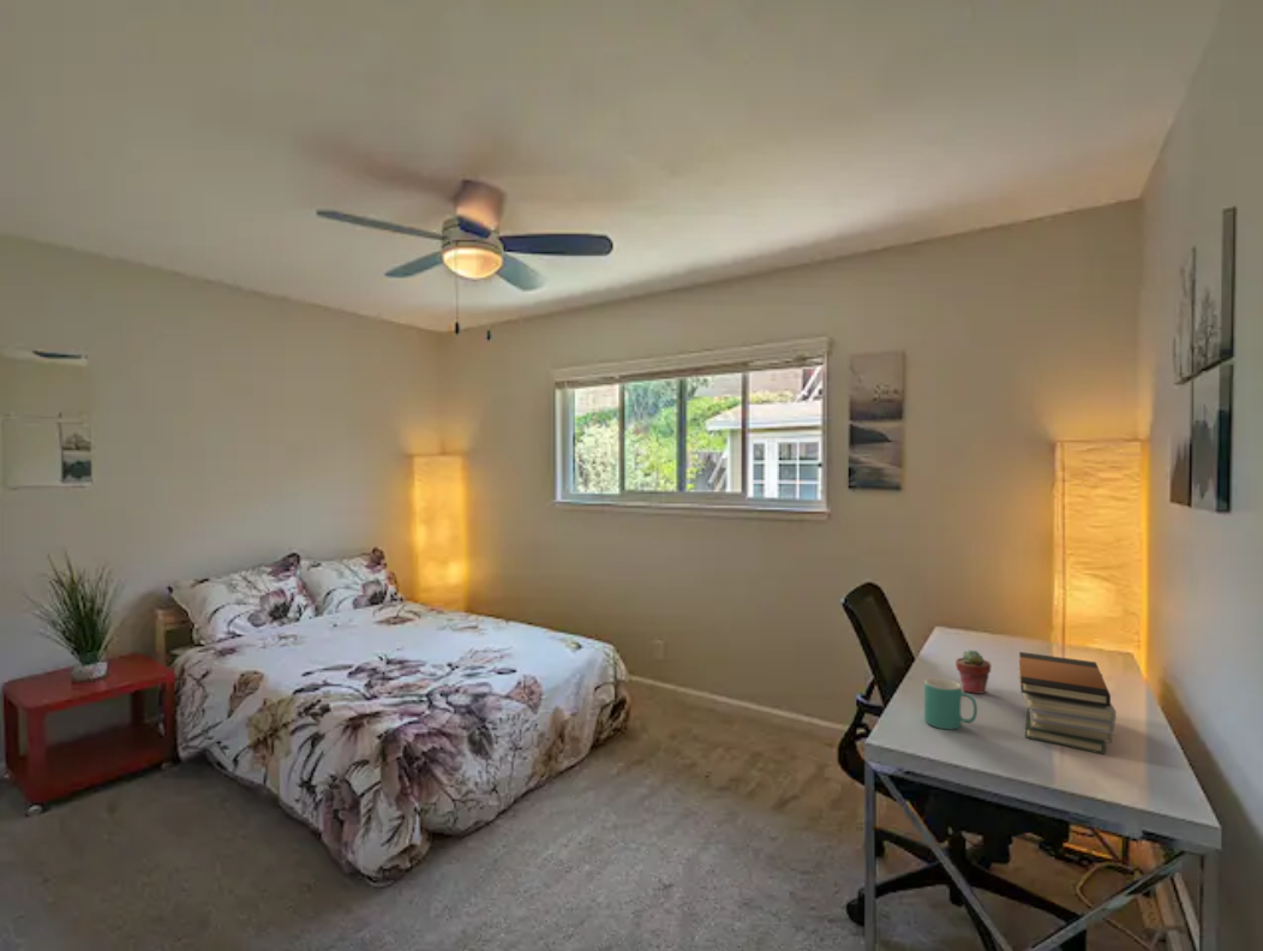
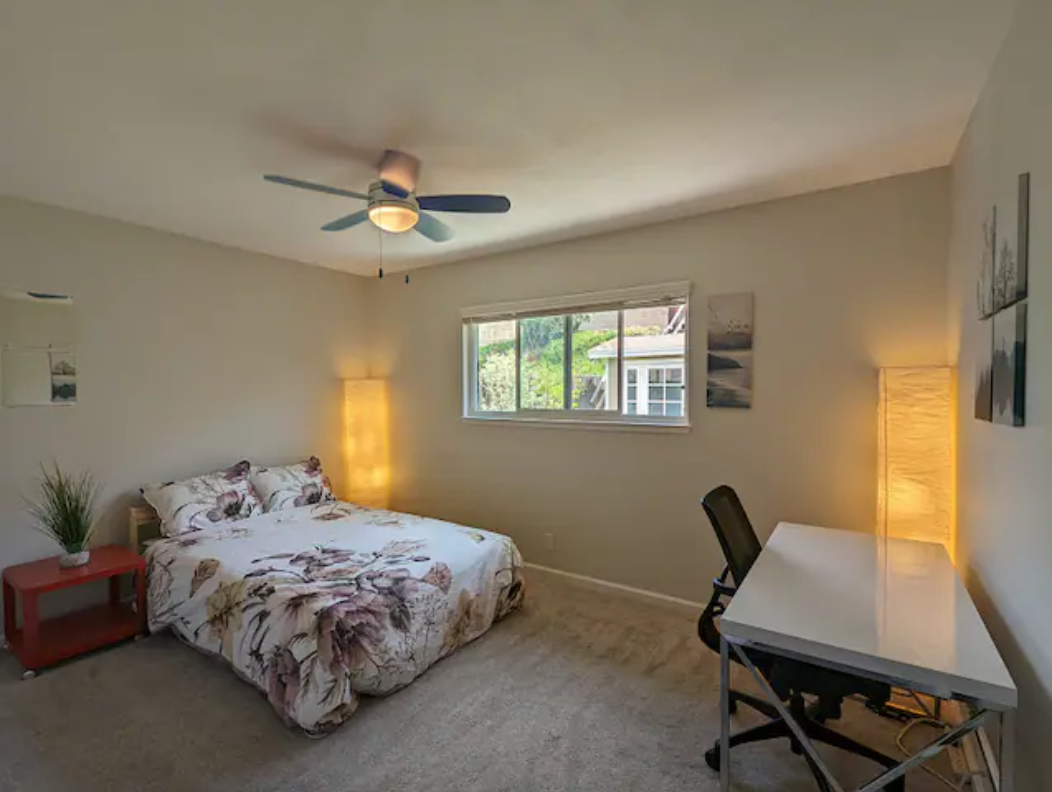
- mug [923,677,978,730]
- potted succulent [954,648,992,695]
- book stack [1017,651,1117,755]
